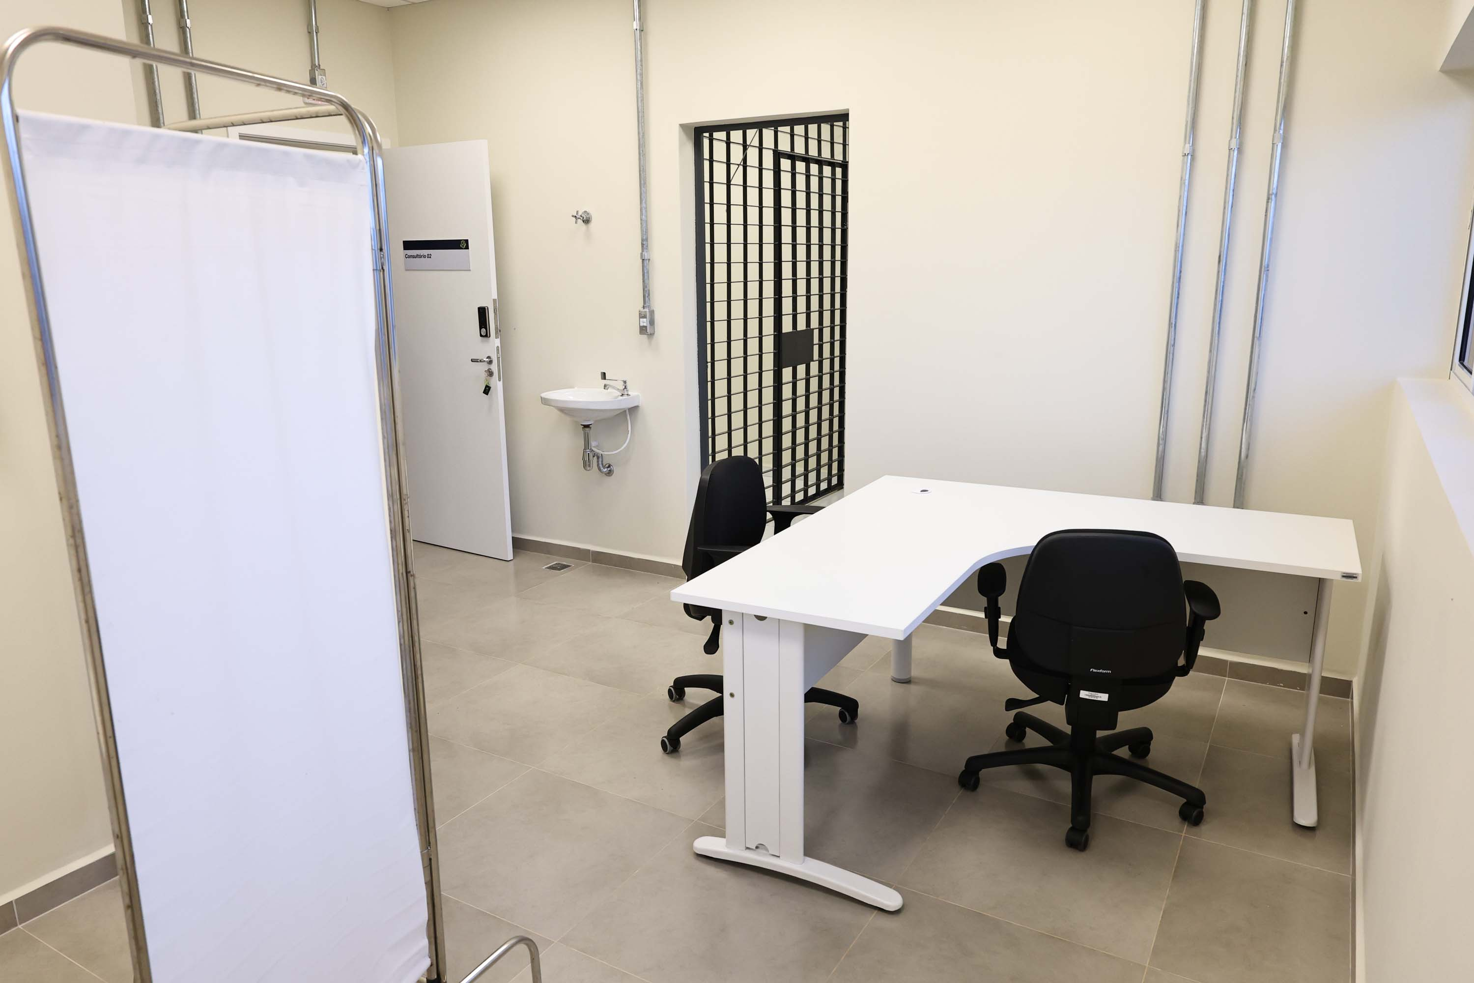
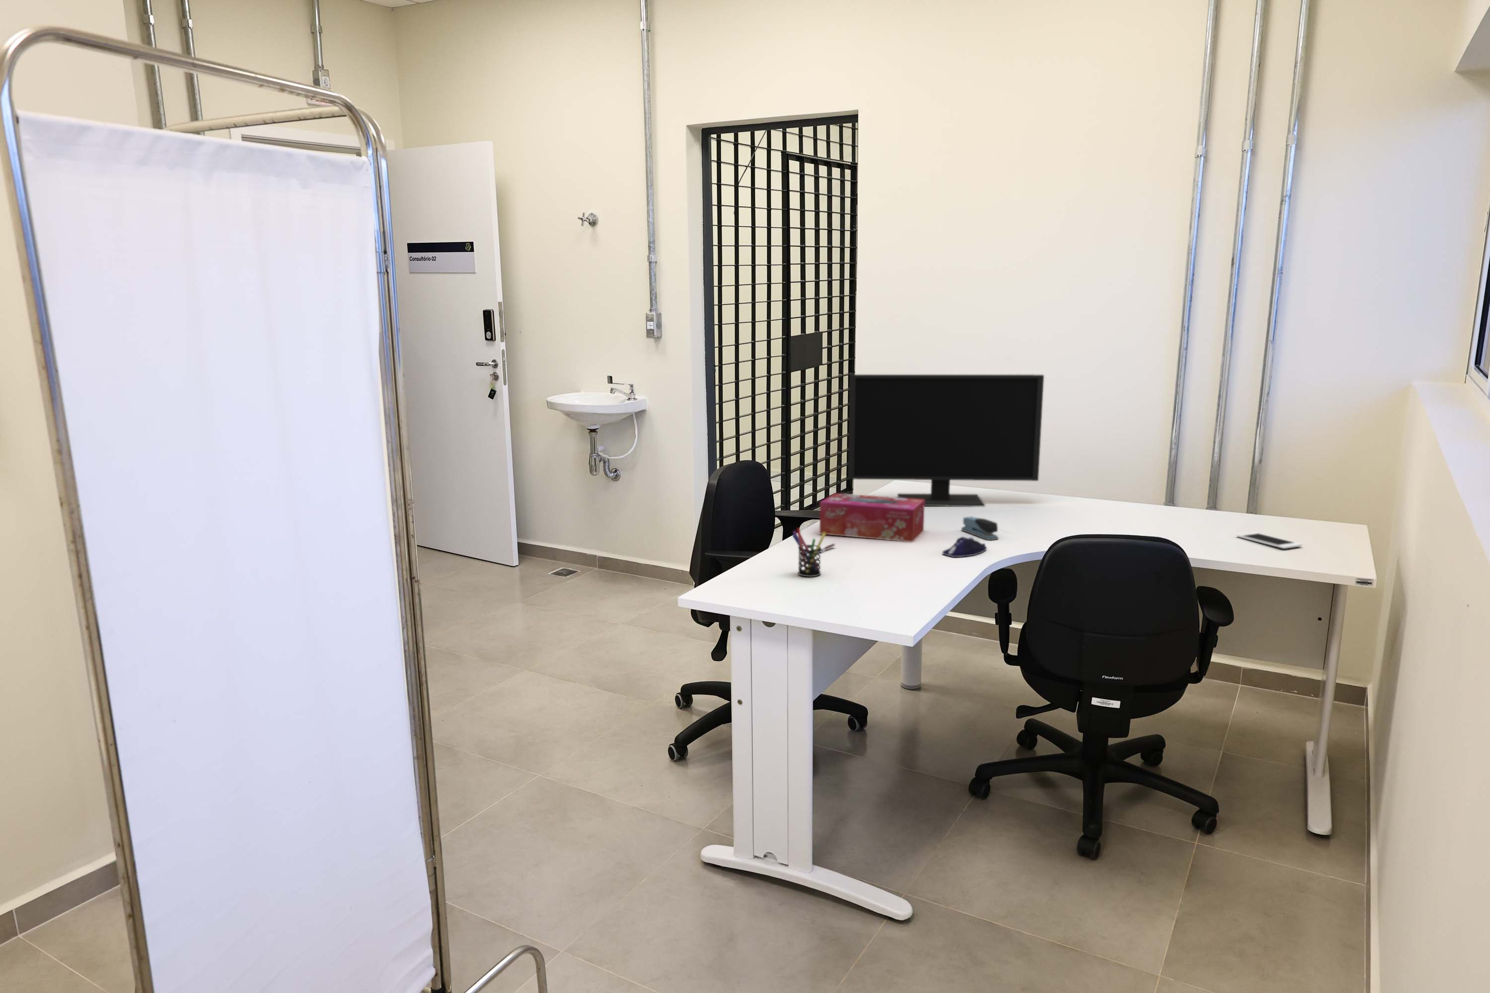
+ monitor [848,373,1044,506]
+ tissue box [819,492,925,543]
+ cell phone [1236,532,1303,549]
+ pen [807,543,836,556]
+ pen holder [792,528,826,577]
+ stapler [960,516,999,541]
+ computer mouse [941,536,988,557]
